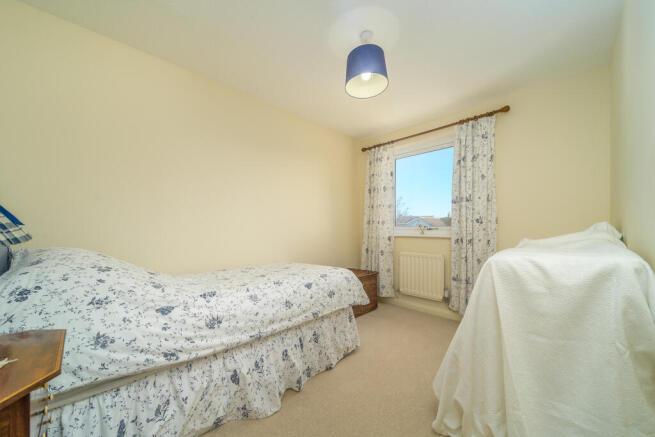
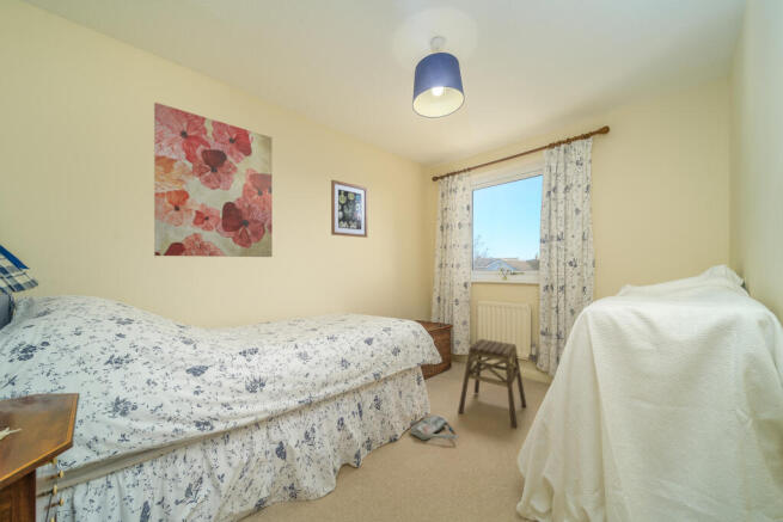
+ bag [409,413,459,442]
+ wall art [330,179,368,239]
+ stool [457,338,527,430]
+ wall art [153,102,274,258]
